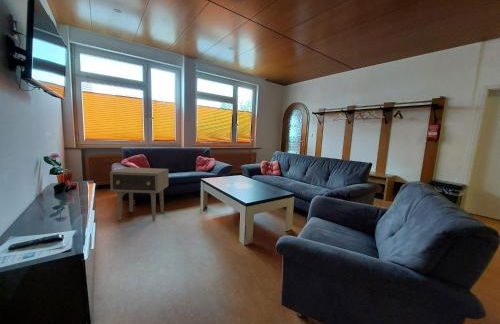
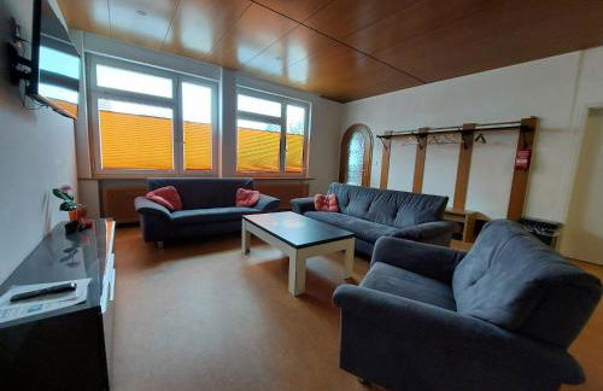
- side table [109,166,169,222]
